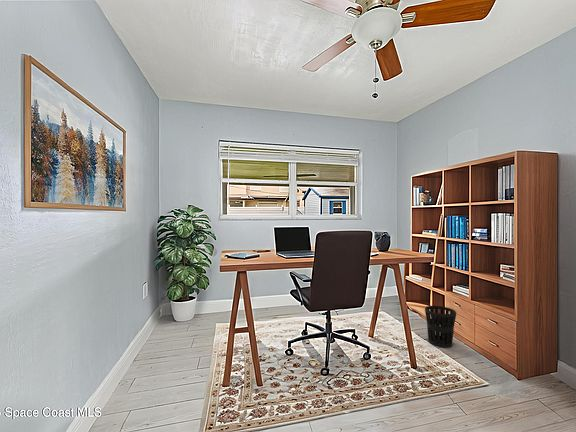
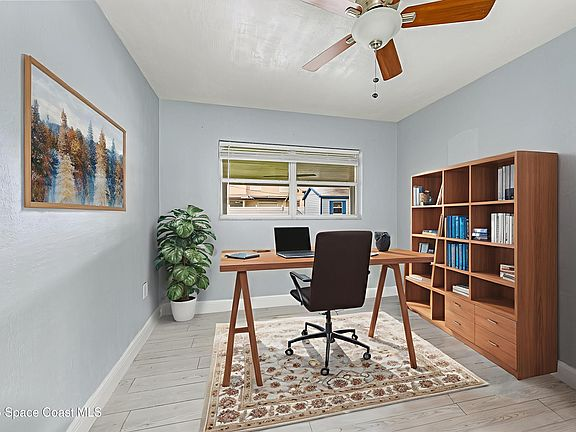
- wastebasket [424,305,457,349]
